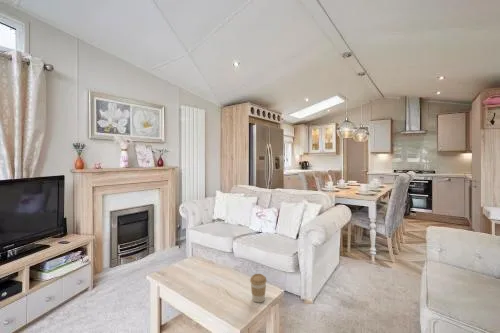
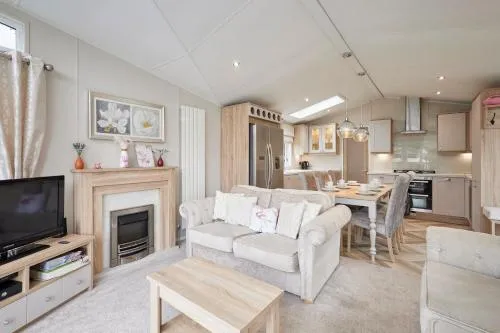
- coffee cup [249,273,268,303]
